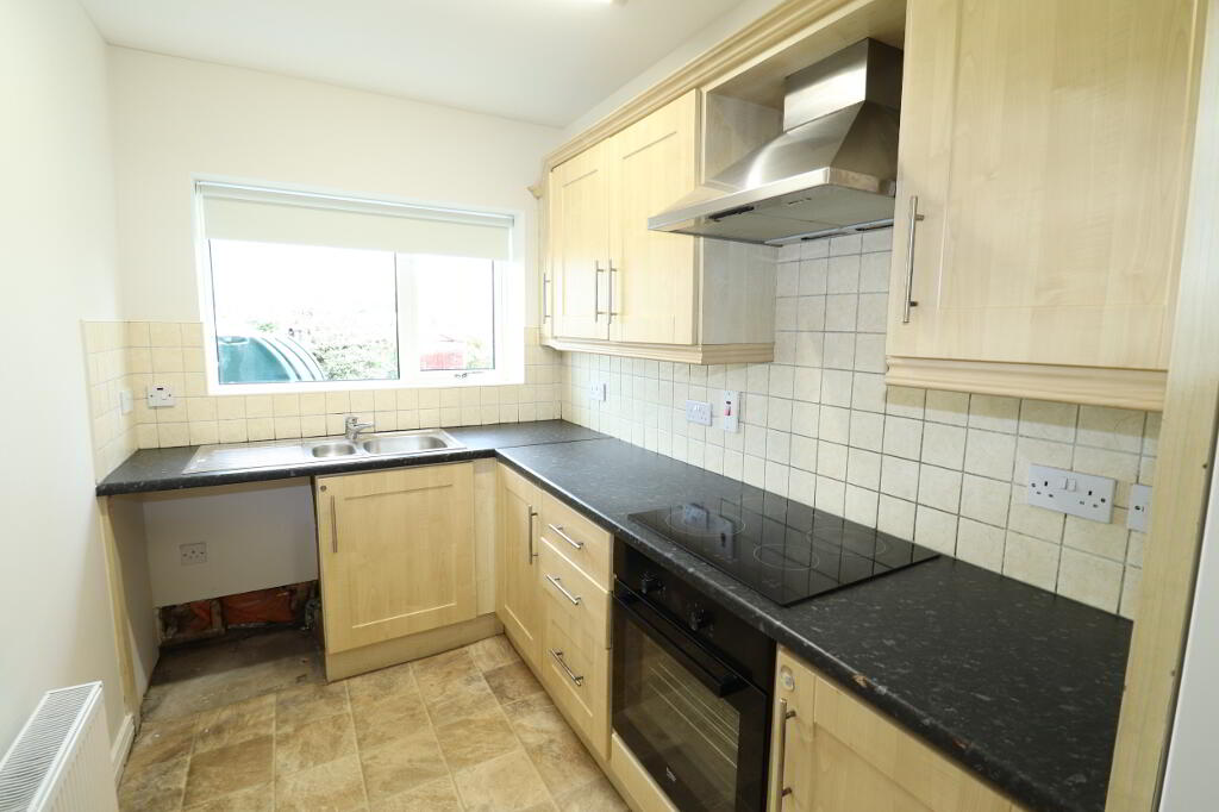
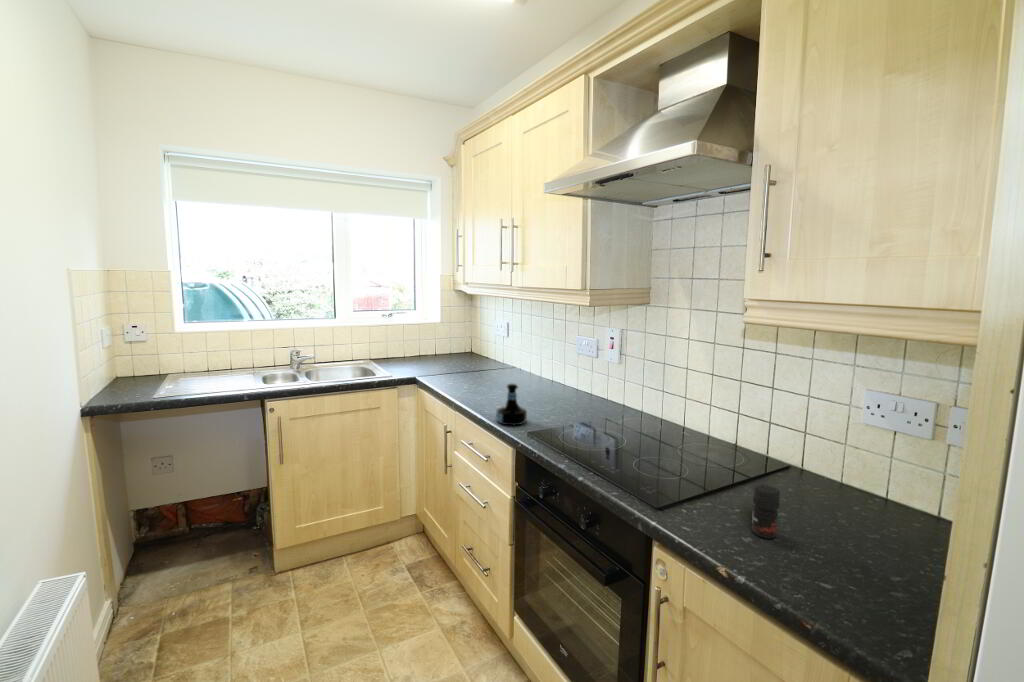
+ tequila bottle [495,382,528,426]
+ jar [751,484,781,540]
